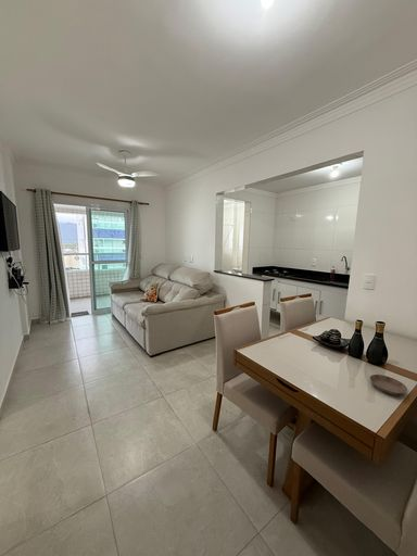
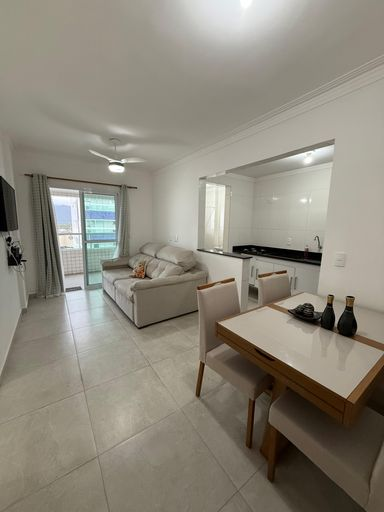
- saucer [369,374,408,395]
